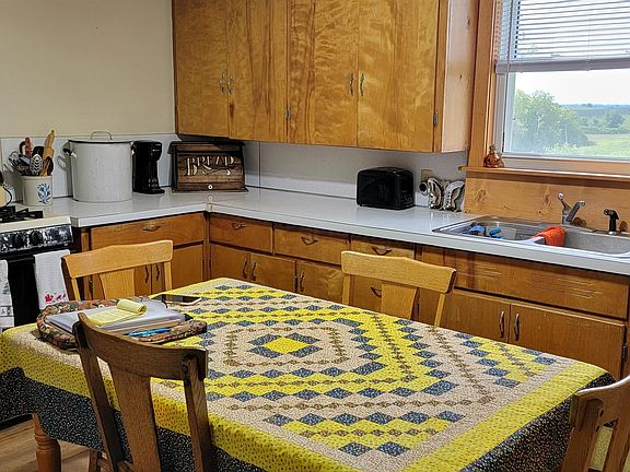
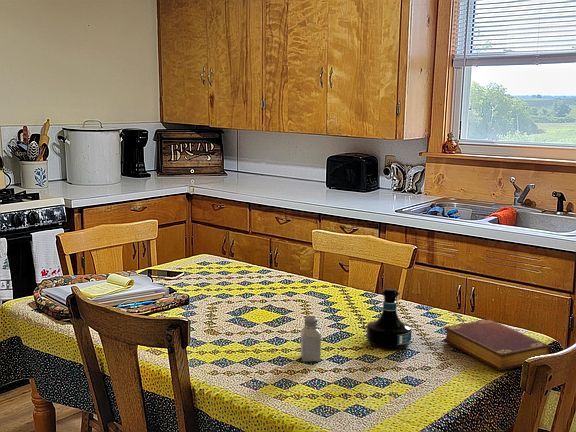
+ tequila bottle [366,287,413,350]
+ book [442,318,552,372]
+ saltshaker [300,315,322,362]
